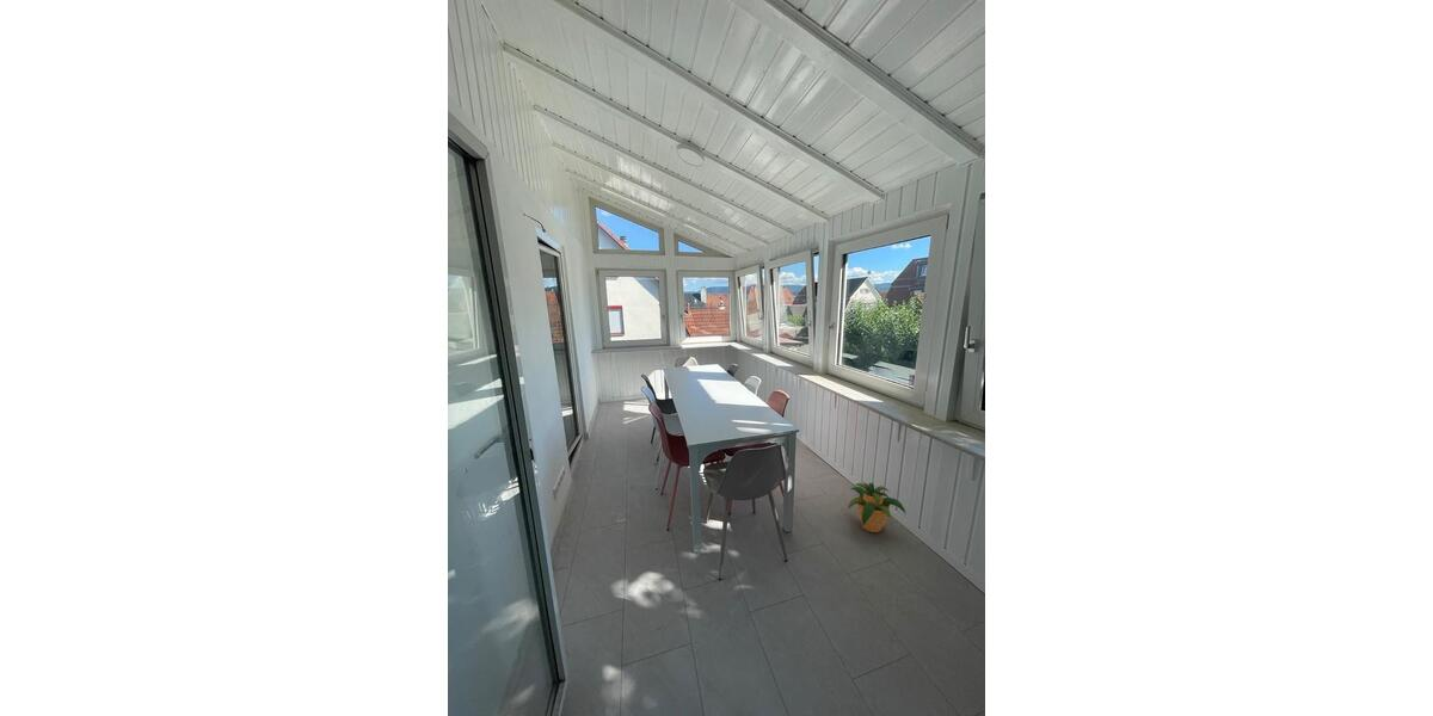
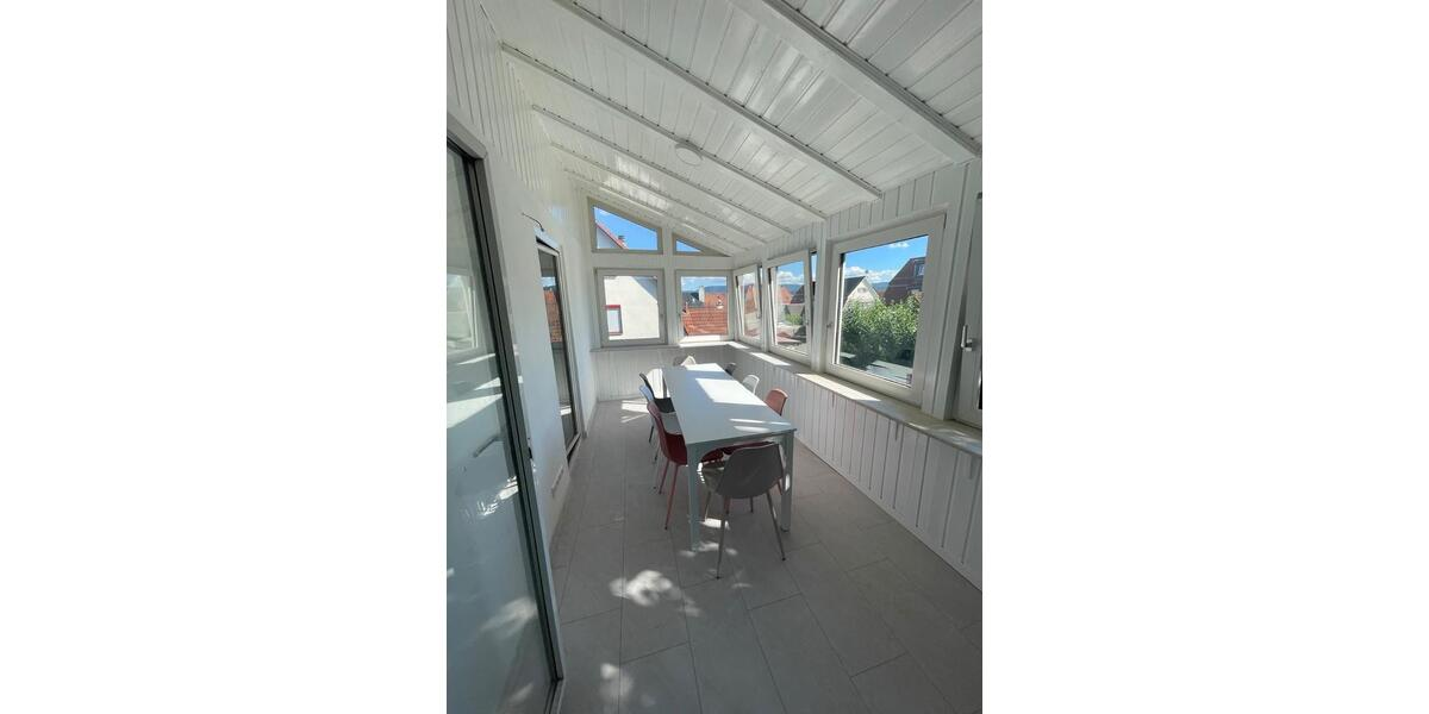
- potted plant [847,481,908,533]
